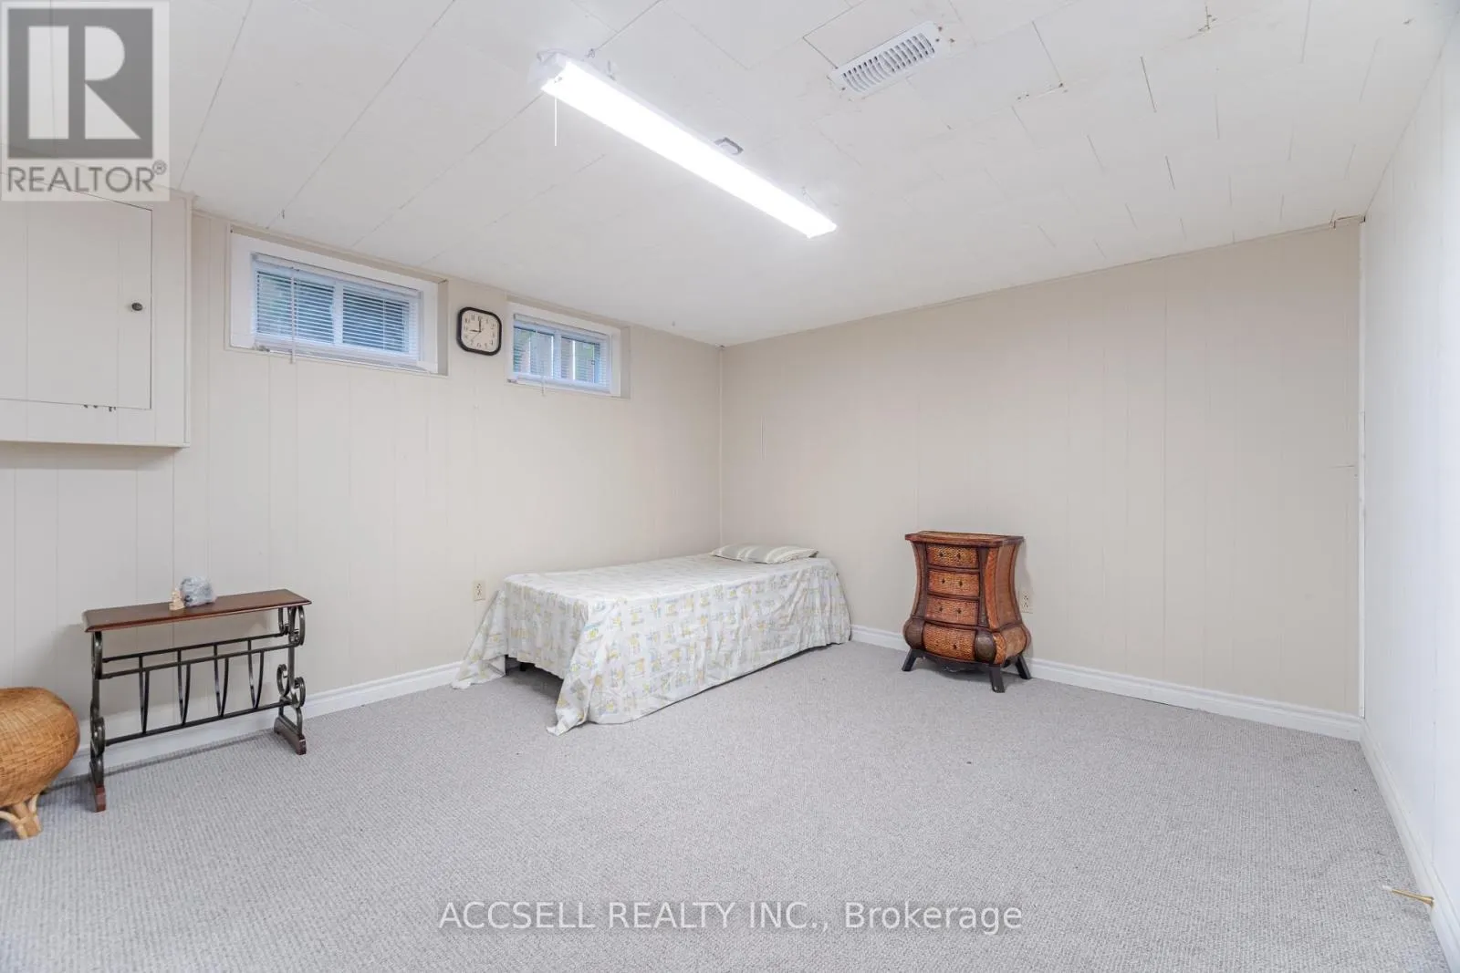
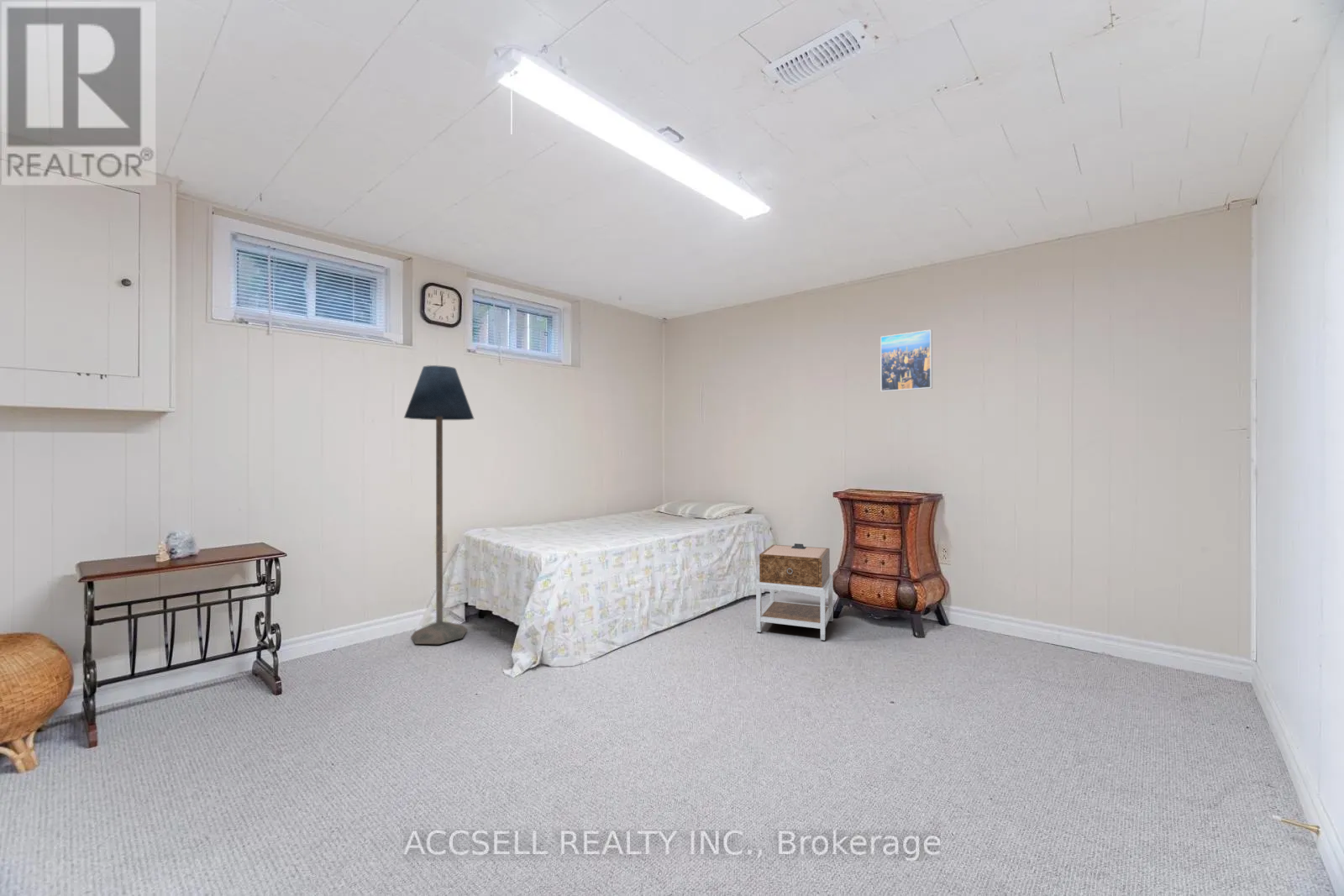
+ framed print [879,329,933,393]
+ floor lamp [403,364,475,645]
+ nightstand [755,542,834,642]
